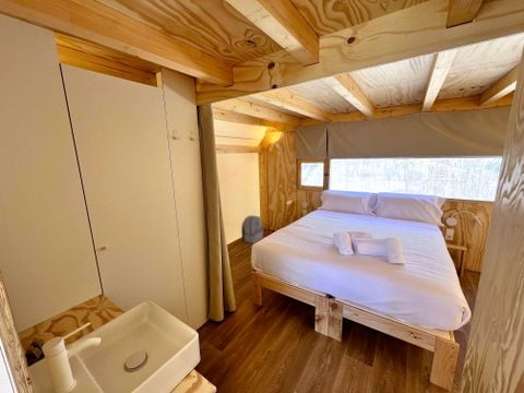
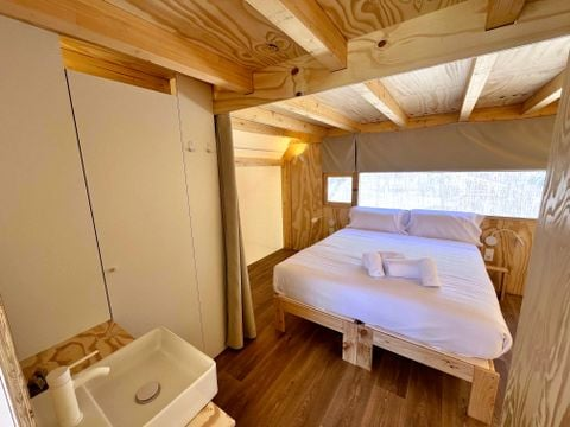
- backpack [240,214,264,245]
